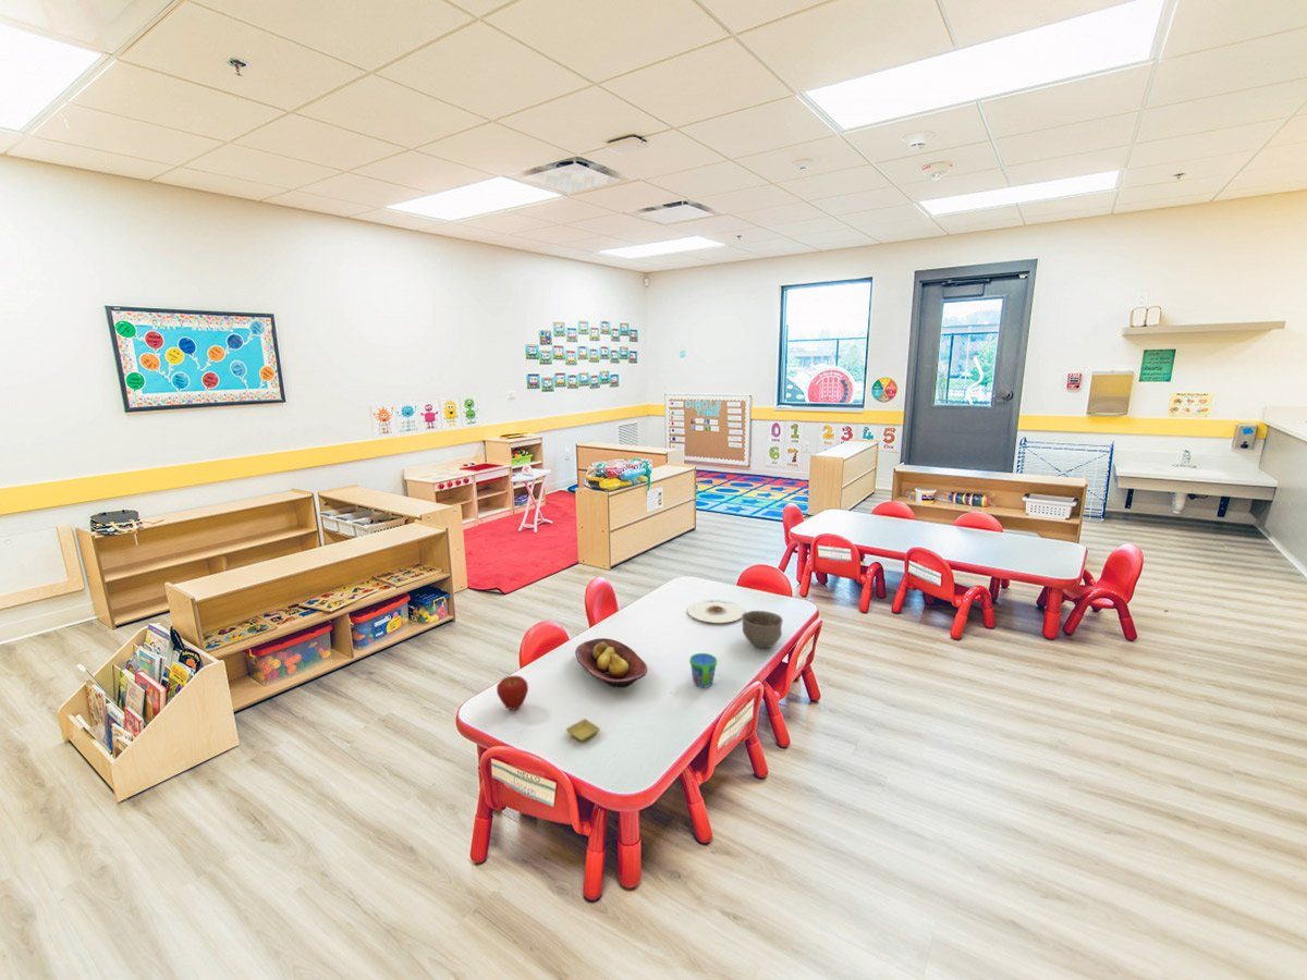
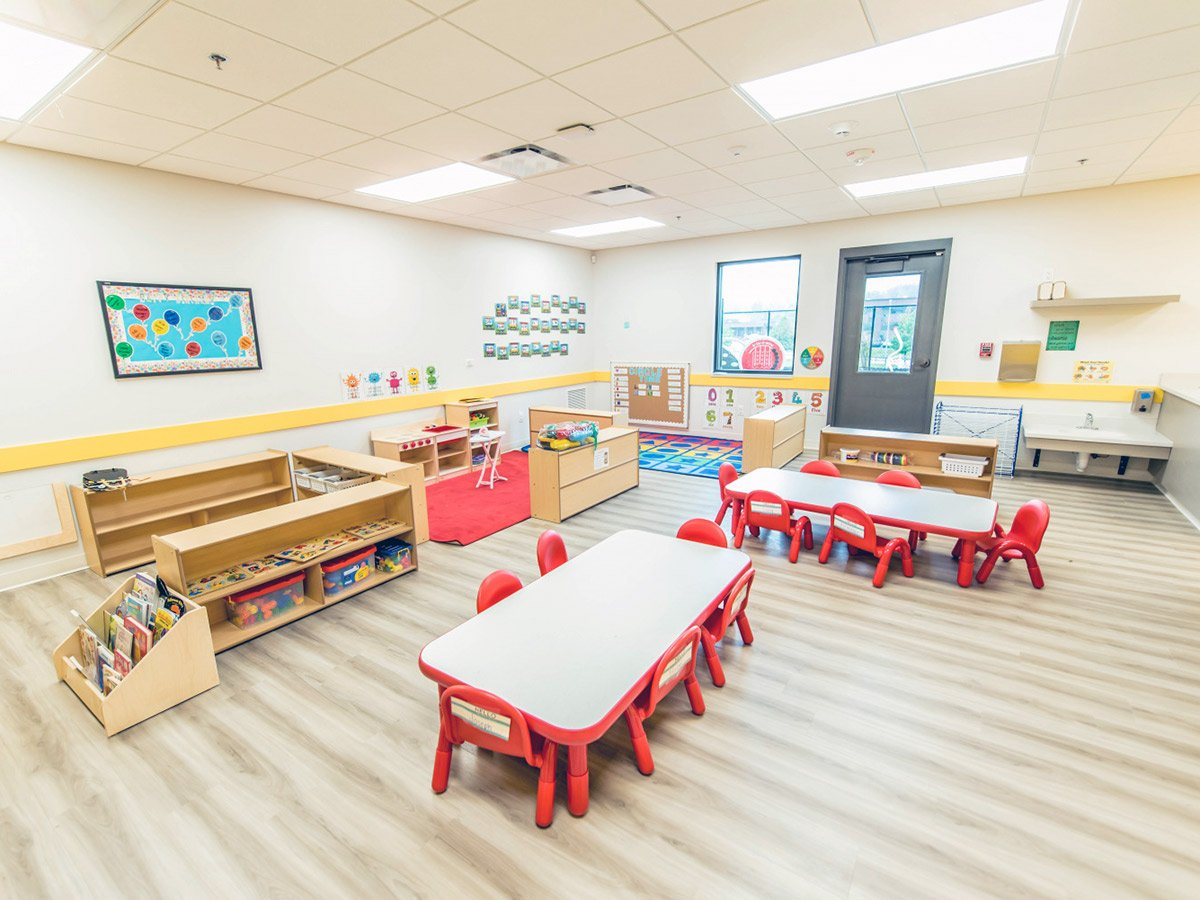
- saucer [565,718,601,743]
- snack cup [688,652,718,689]
- plate [687,600,746,624]
- bowl [741,610,784,649]
- fruit bowl [574,637,648,689]
- apple [496,675,529,711]
